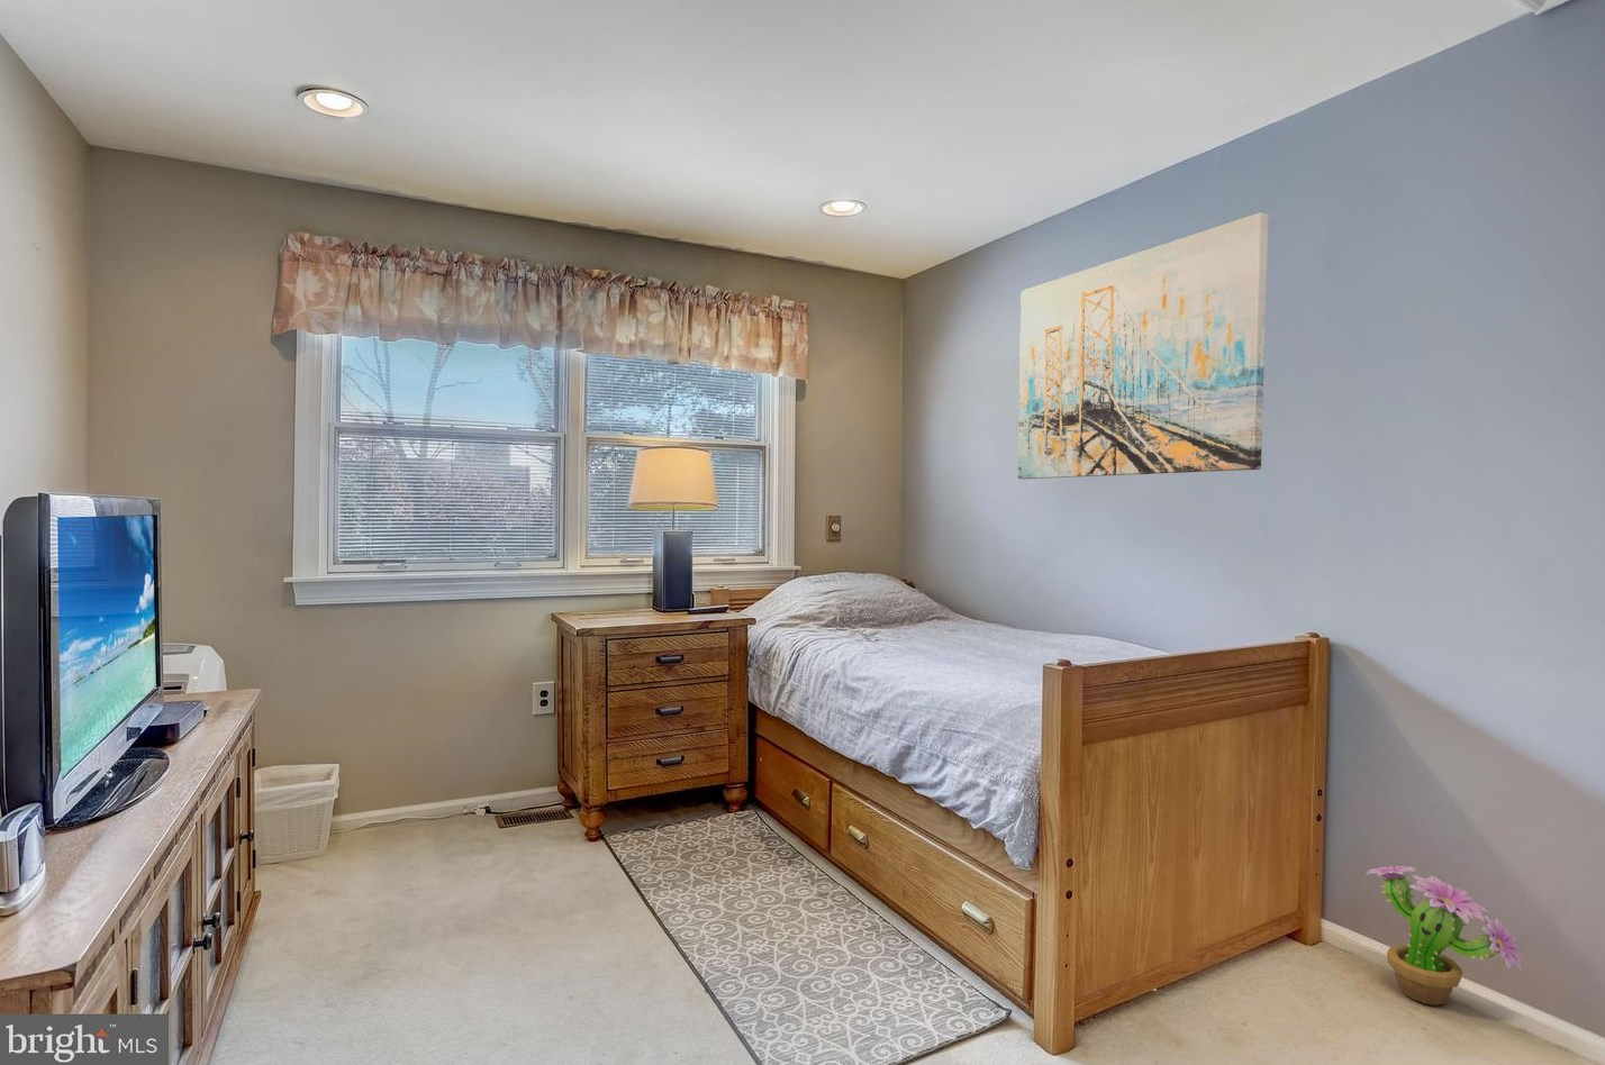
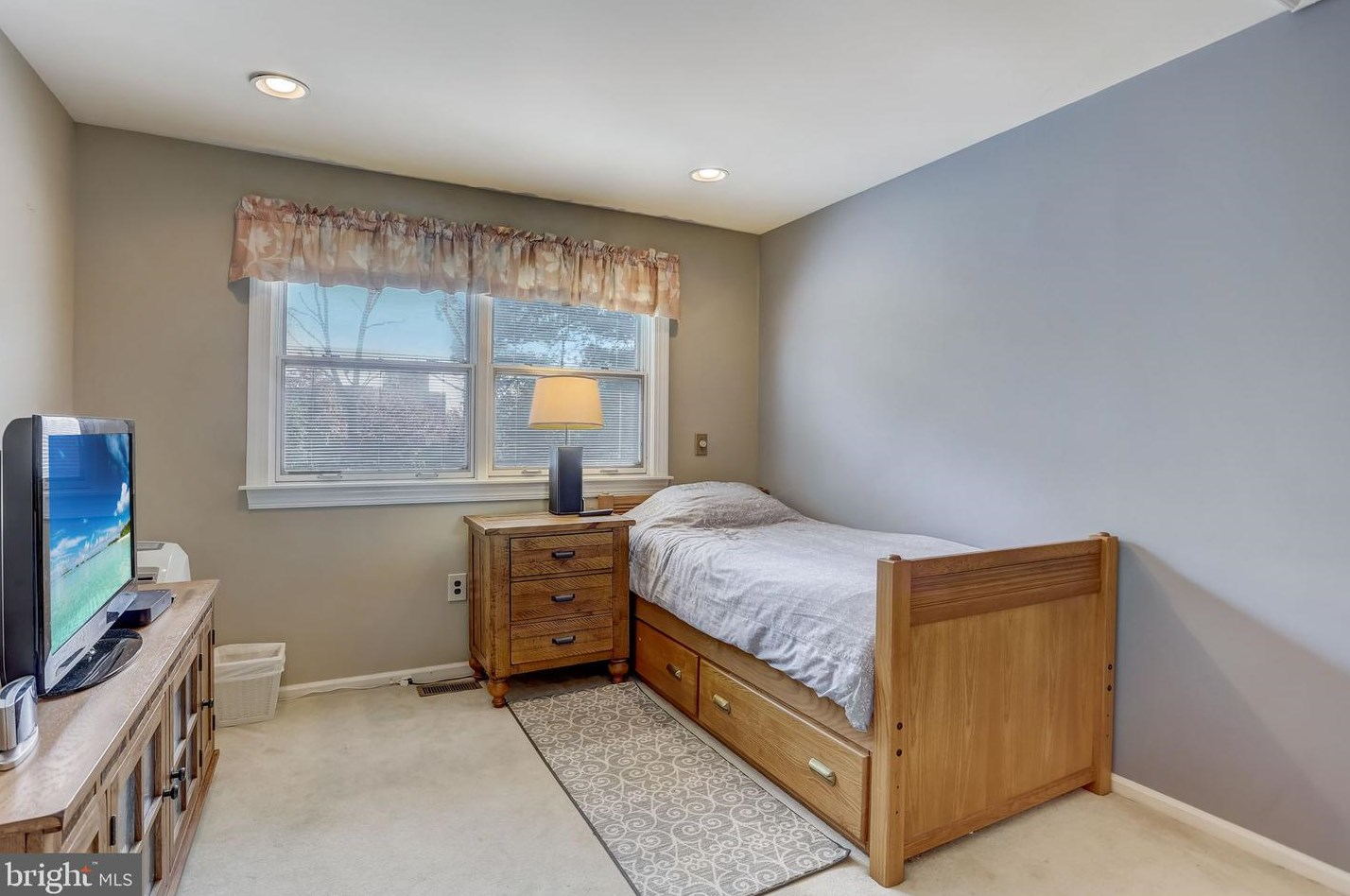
- decorative plant [1365,865,1525,1007]
- wall art [1016,212,1269,480]
